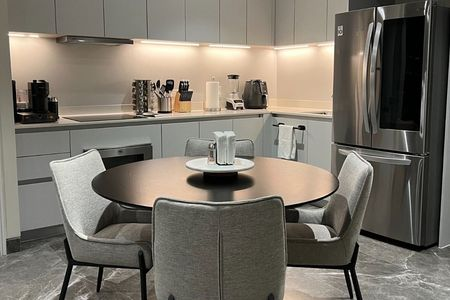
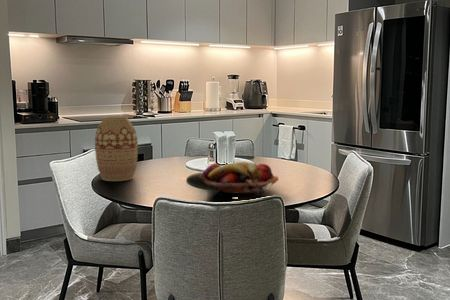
+ vase [94,115,139,182]
+ fruit basket [198,160,279,199]
